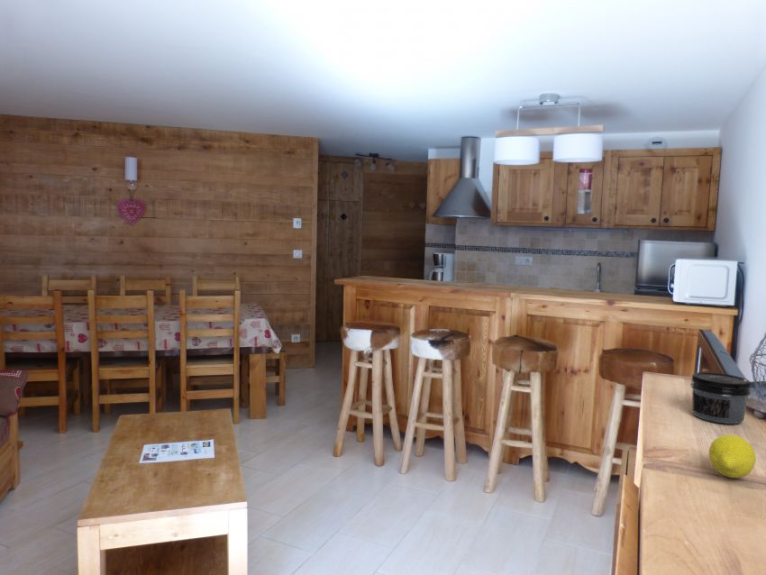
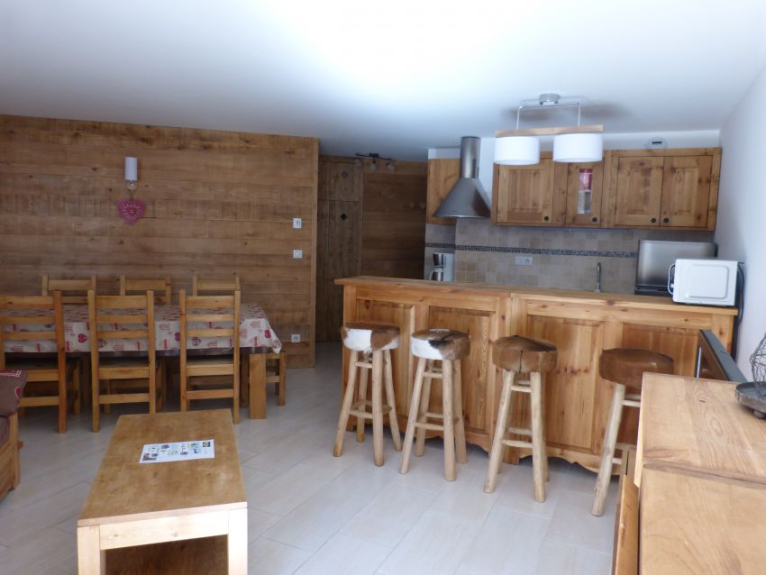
- jar [689,371,752,425]
- lemon [708,434,757,479]
